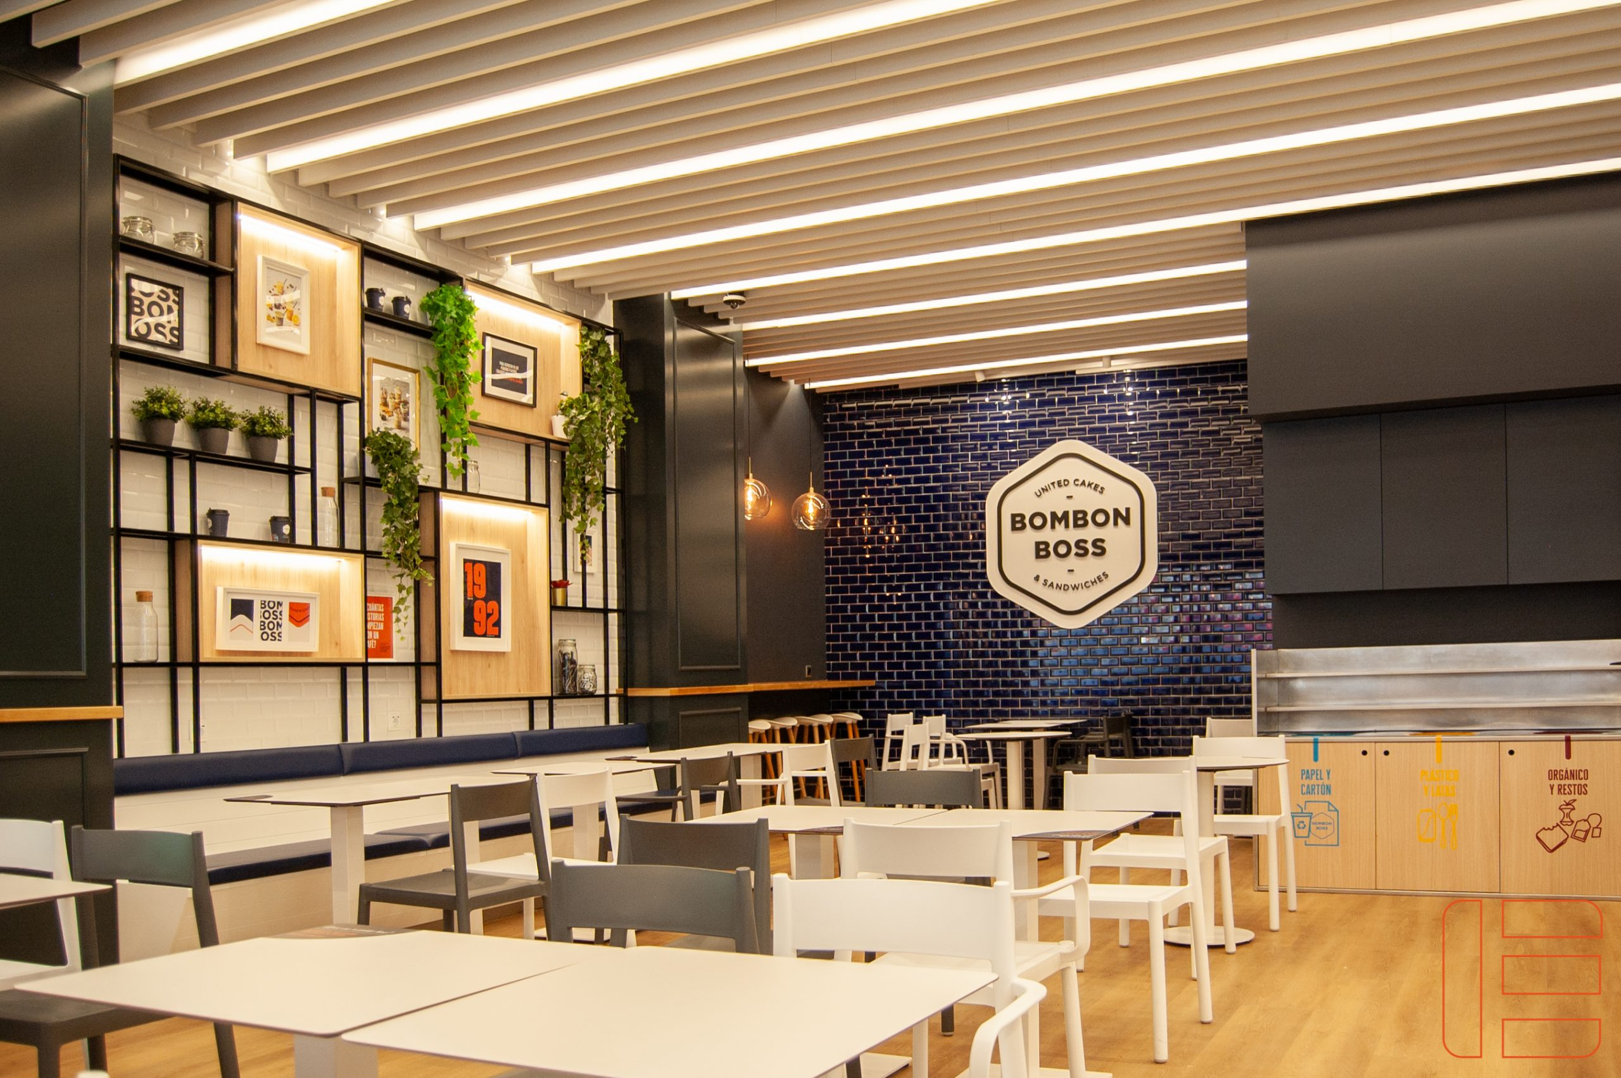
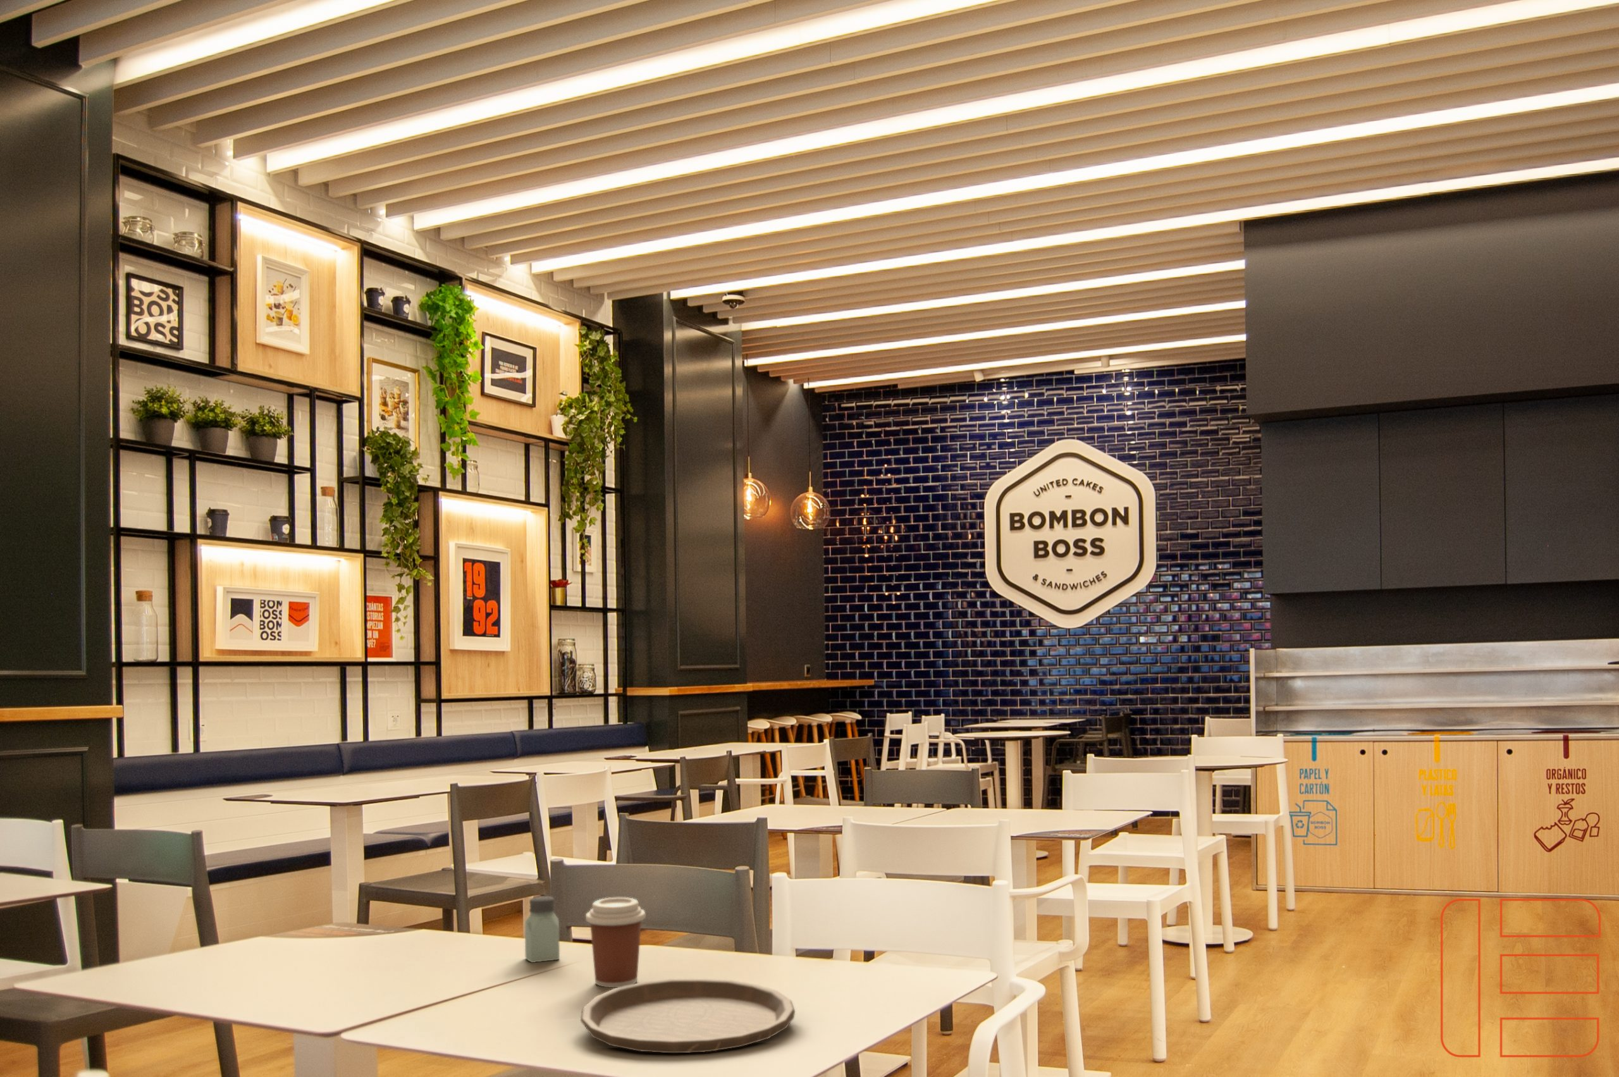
+ coffee cup [585,897,647,988]
+ plate [579,978,796,1054]
+ saltshaker [524,895,560,963]
